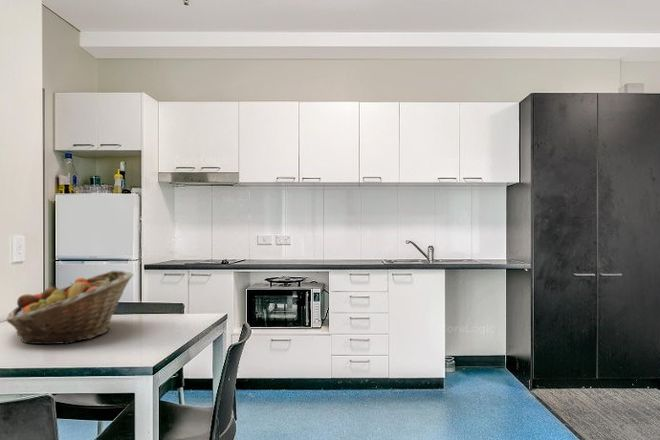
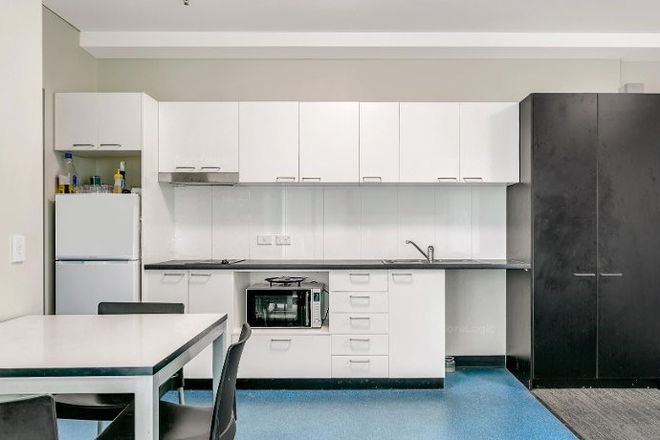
- fruit basket [5,270,134,345]
